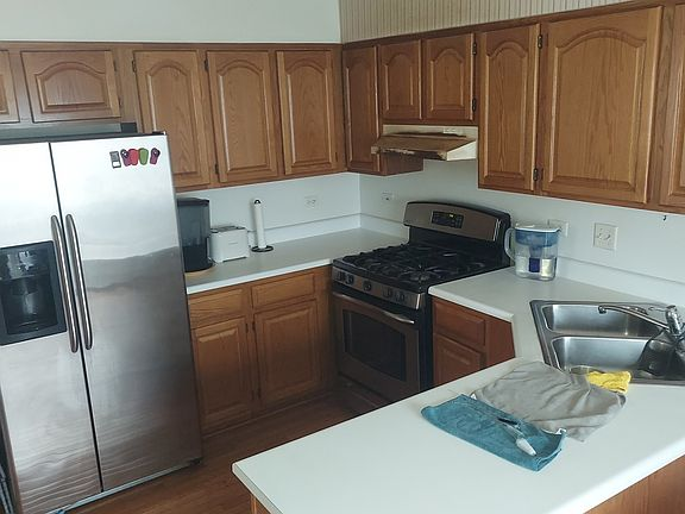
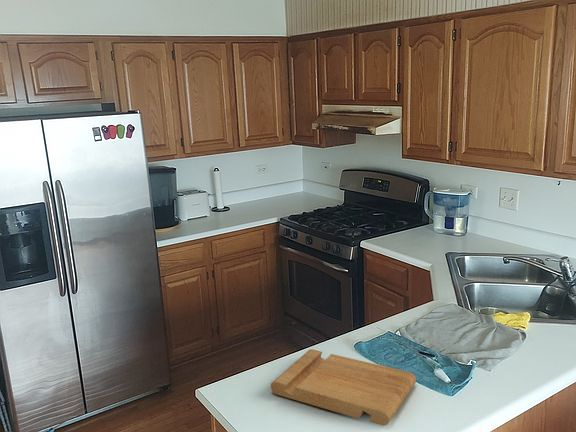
+ cutting board [270,348,417,427]
